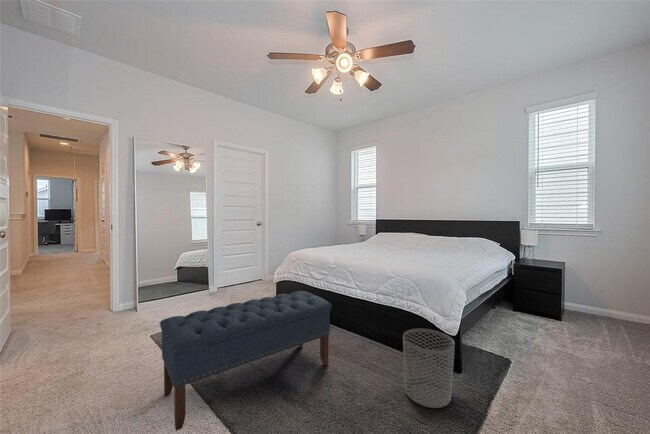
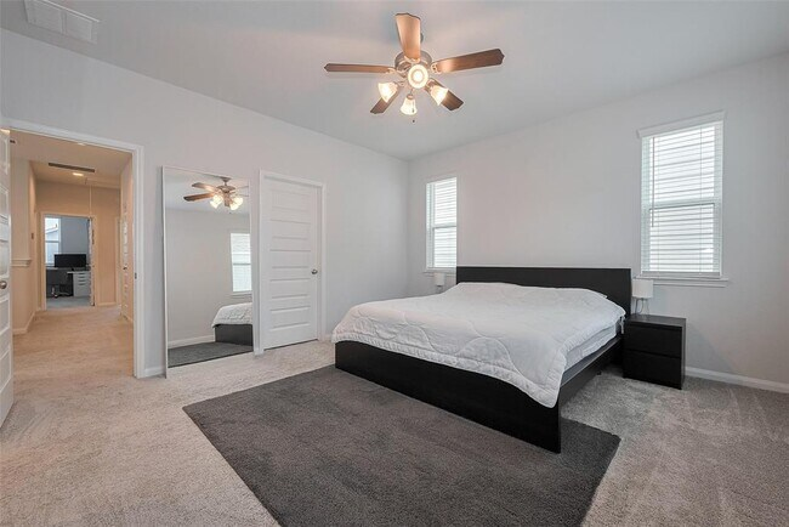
- waste bin [402,328,456,409]
- bench [159,290,333,432]
